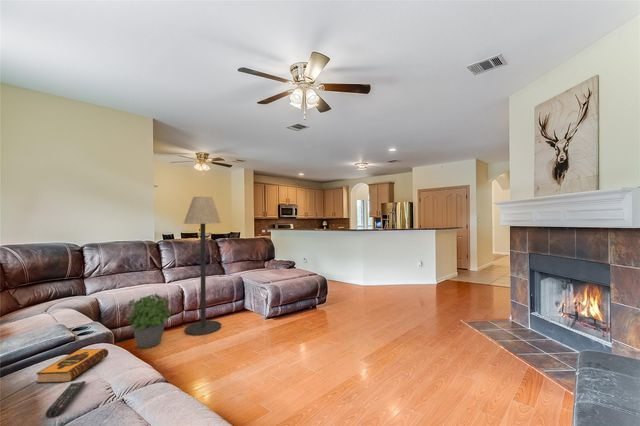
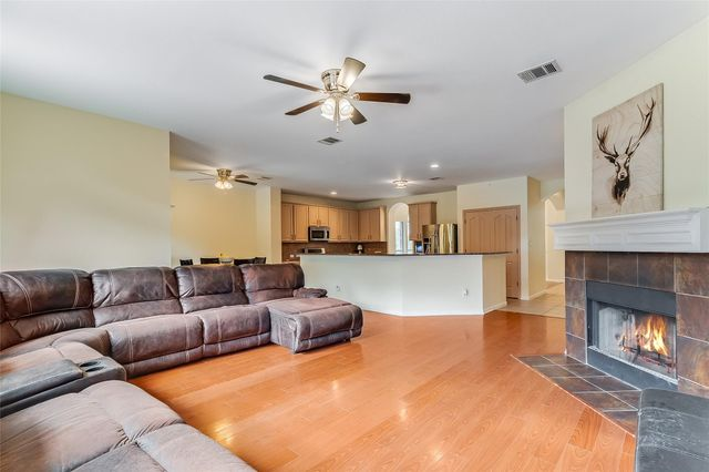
- potted plant [124,292,175,349]
- hardback book [35,348,109,384]
- remote control [45,380,87,419]
- floor lamp [183,196,222,336]
